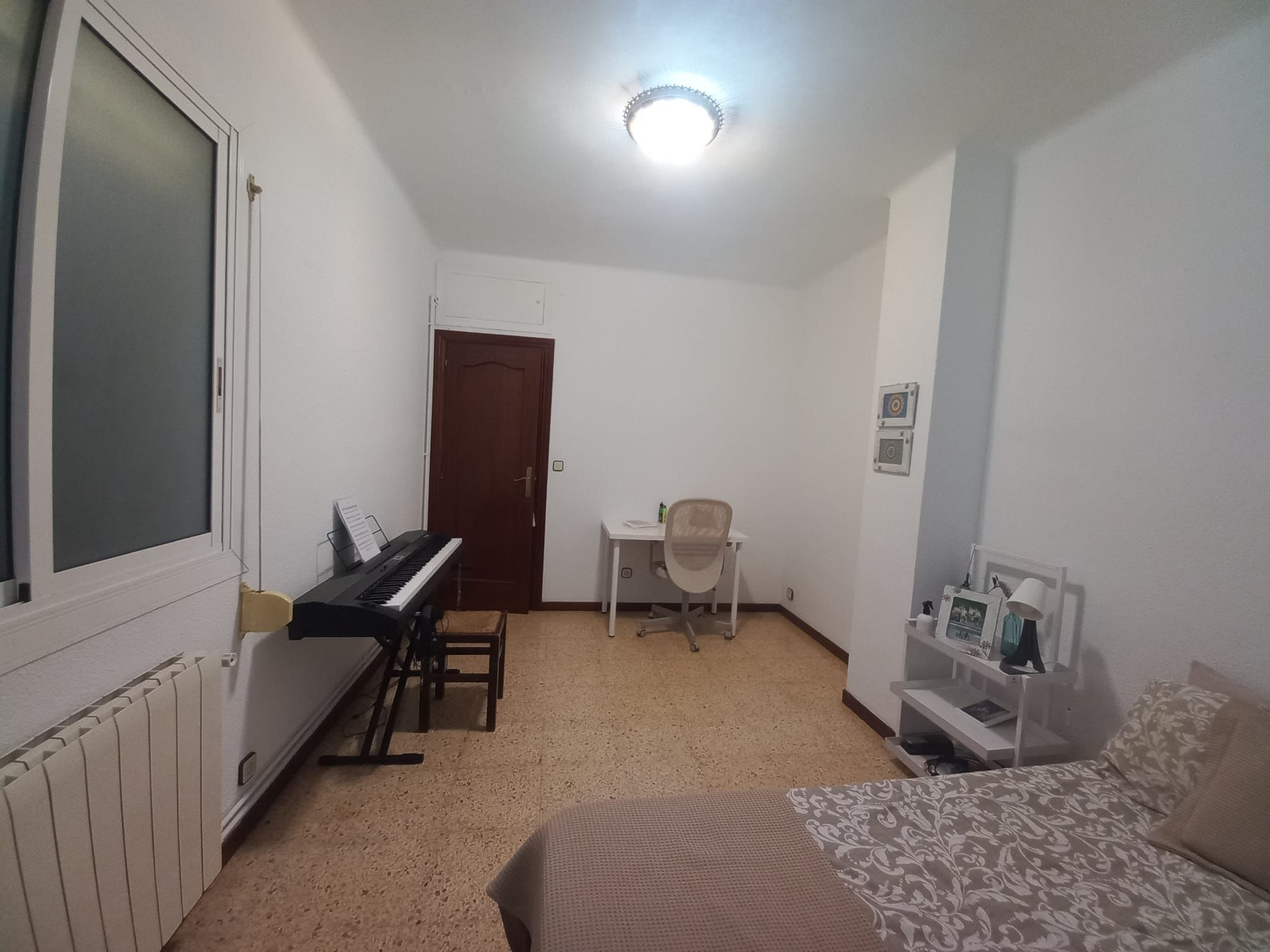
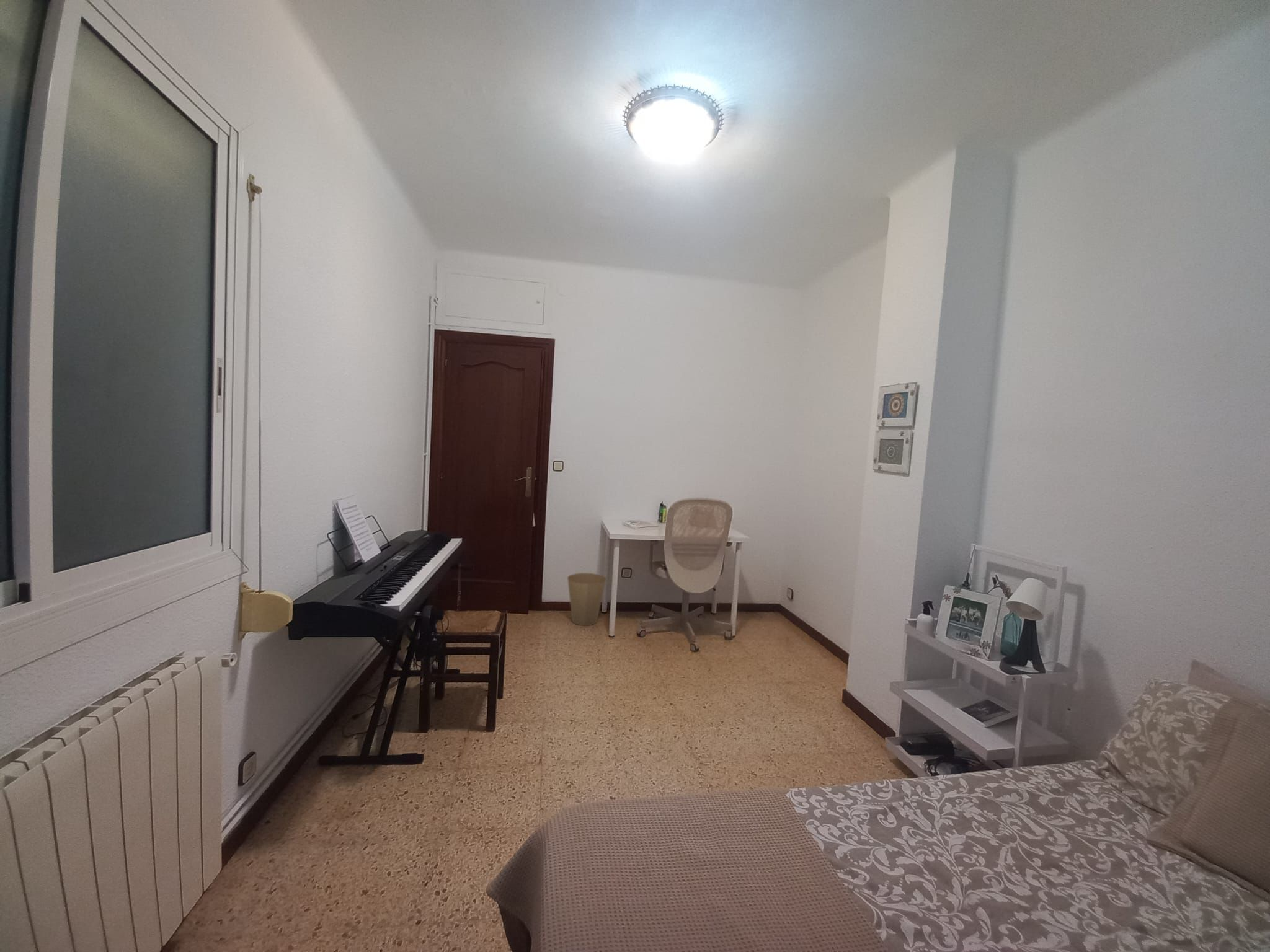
+ trash can [567,573,606,626]
